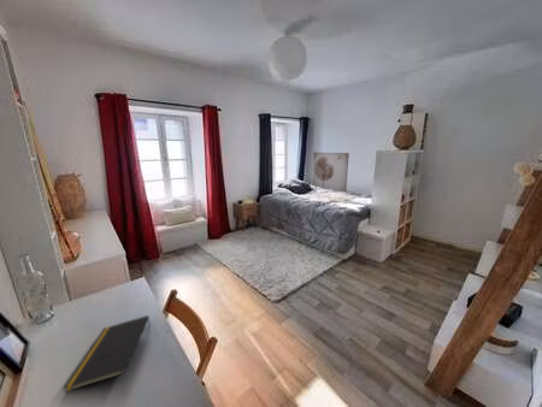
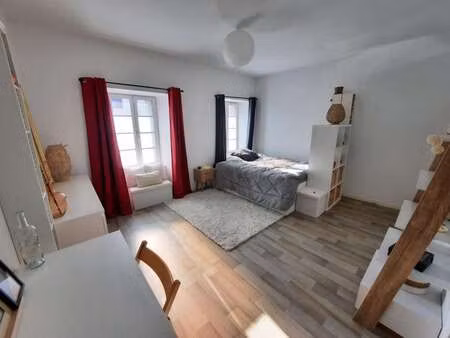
- wall art [312,152,350,193]
- notepad [61,314,152,394]
